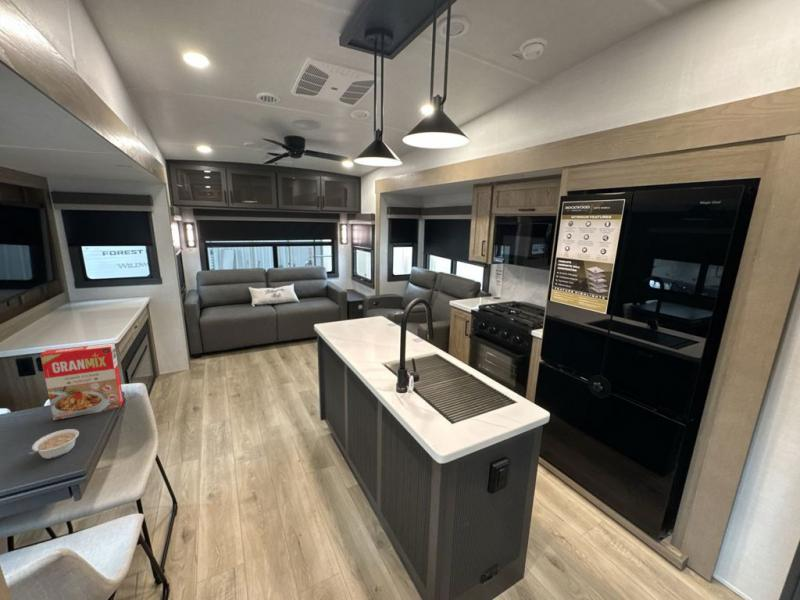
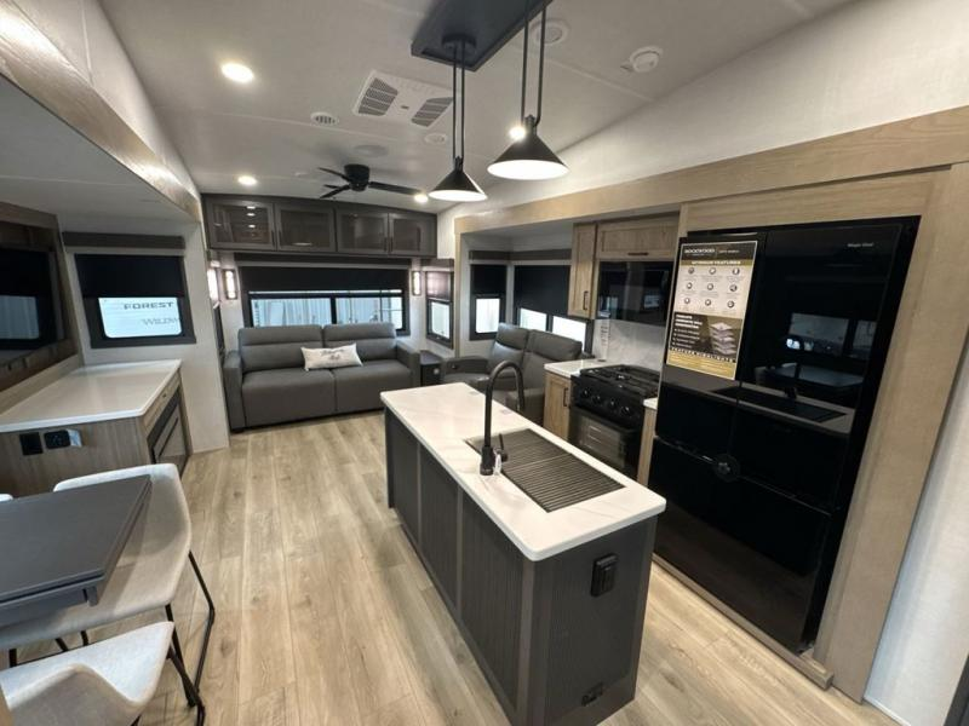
- cereal box [39,342,124,421]
- legume [27,428,80,460]
